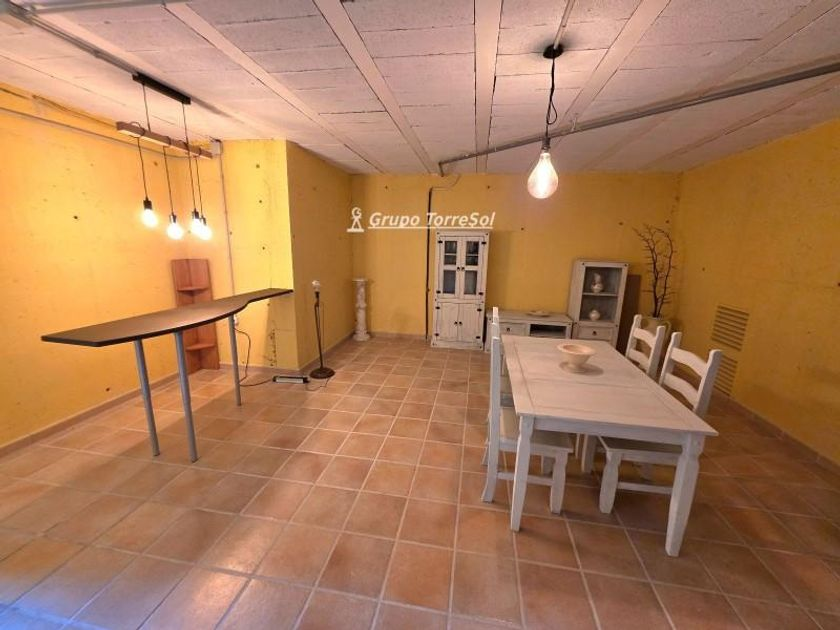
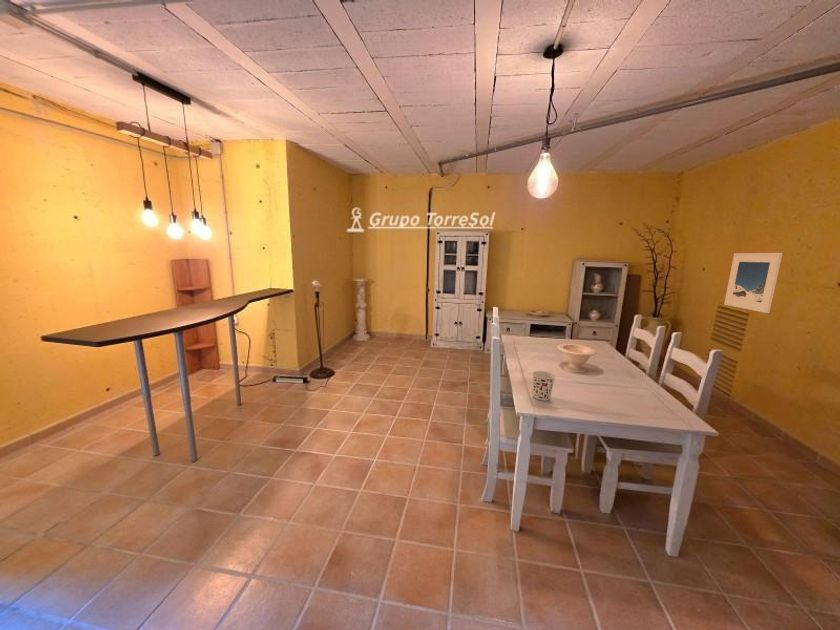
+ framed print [723,252,783,314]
+ cup [531,370,556,402]
